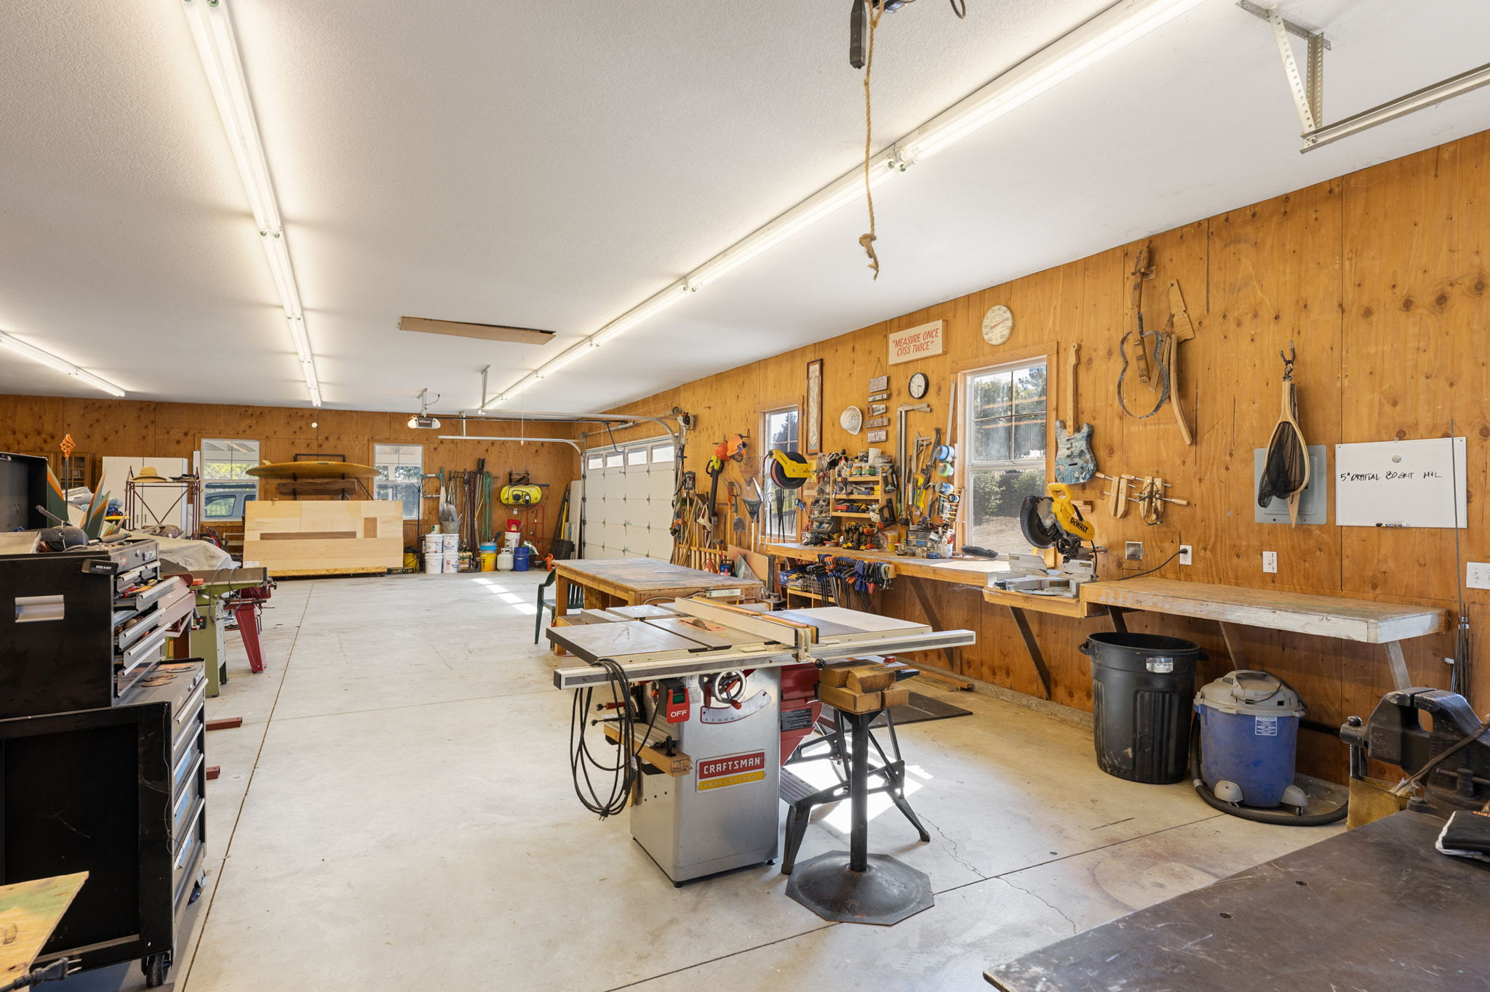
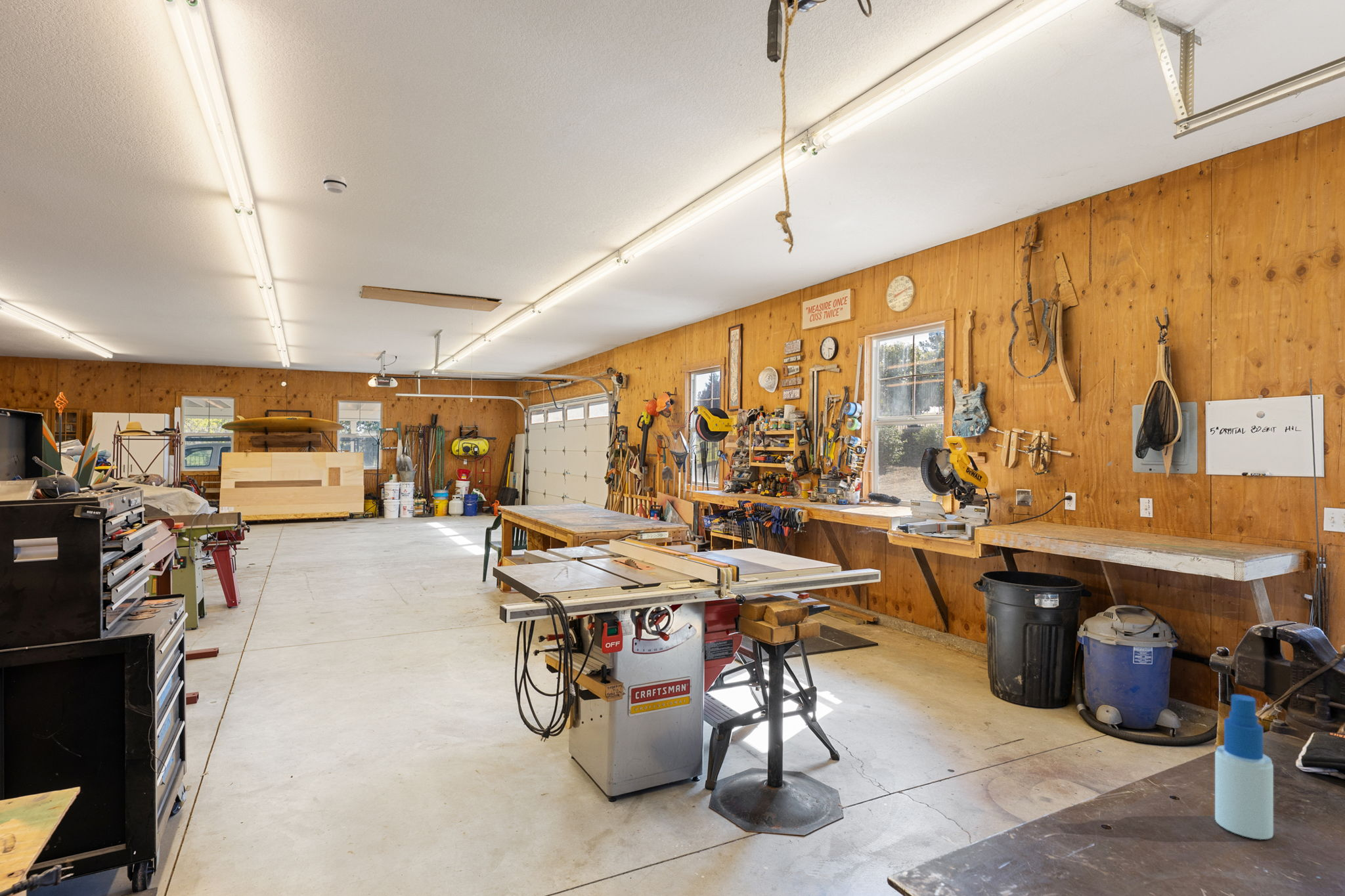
+ spray bottle [1214,694,1274,840]
+ smoke detector [322,174,347,194]
